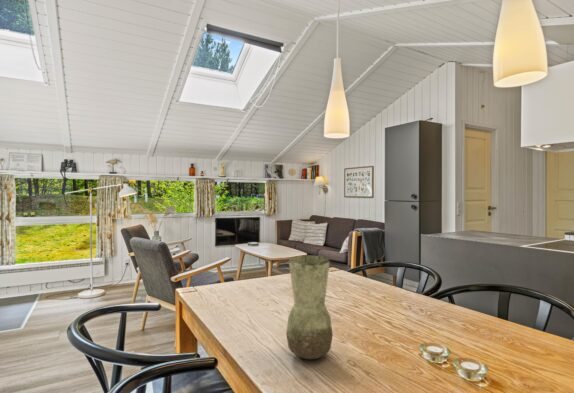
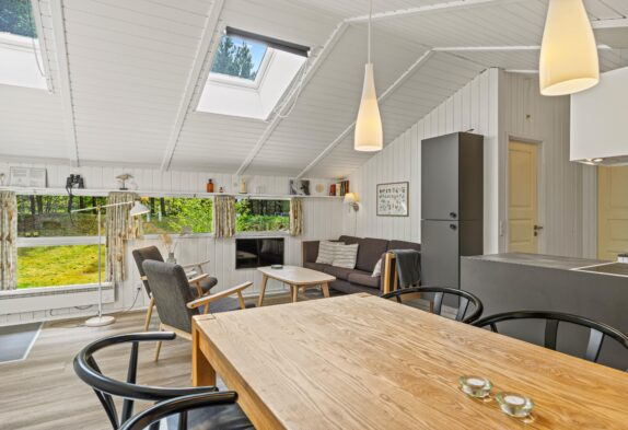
- vase [285,254,334,360]
